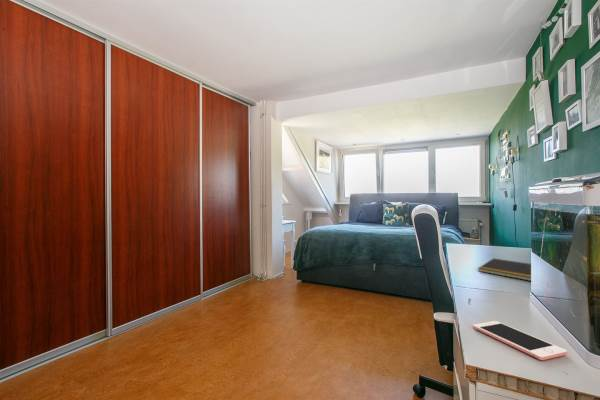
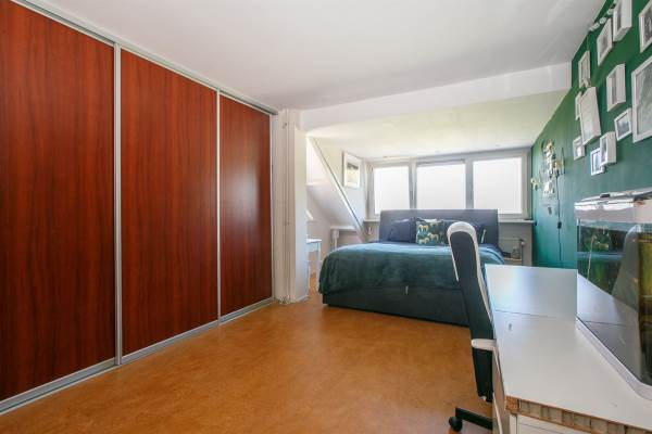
- notepad [477,257,532,282]
- cell phone [472,320,568,361]
